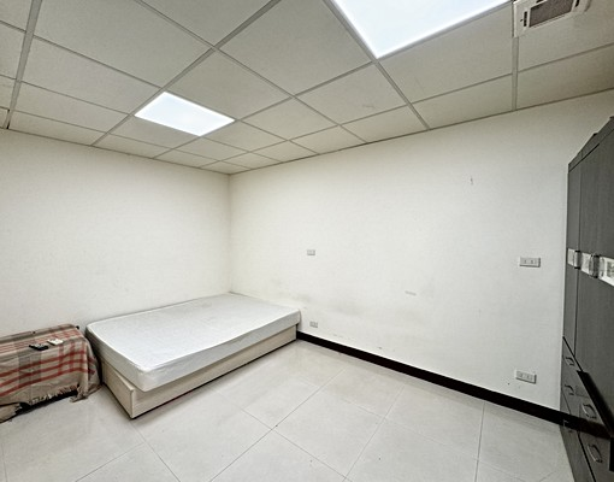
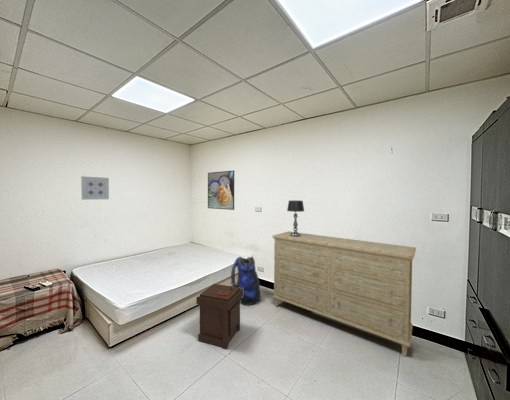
+ table lamp [286,200,305,237]
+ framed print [207,169,235,211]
+ wall art [80,175,110,201]
+ dresser [271,230,417,358]
+ nightstand [195,283,243,350]
+ backpack [229,255,262,307]
